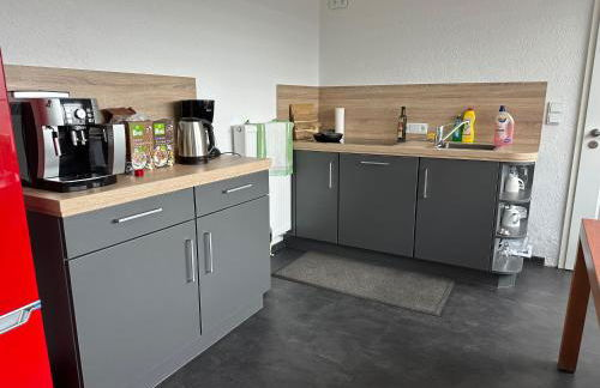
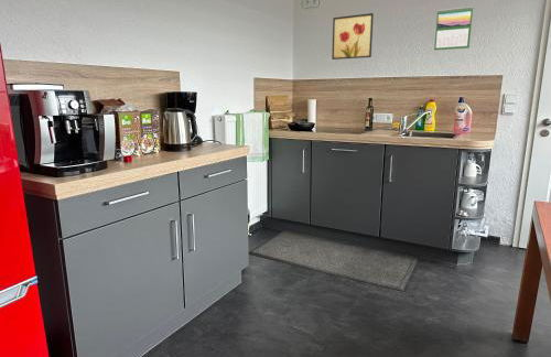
+ calendar [433,6,474,51]
+ wall art [331,12,375,61]
